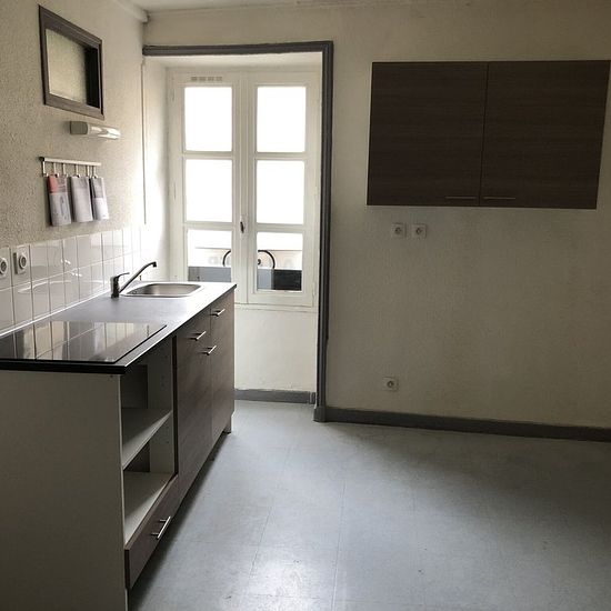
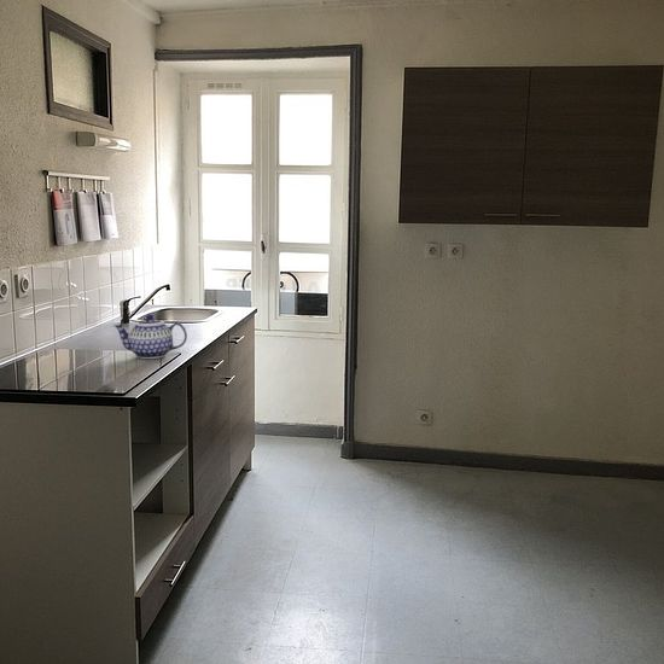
+ teapot [113,314,188,360]
